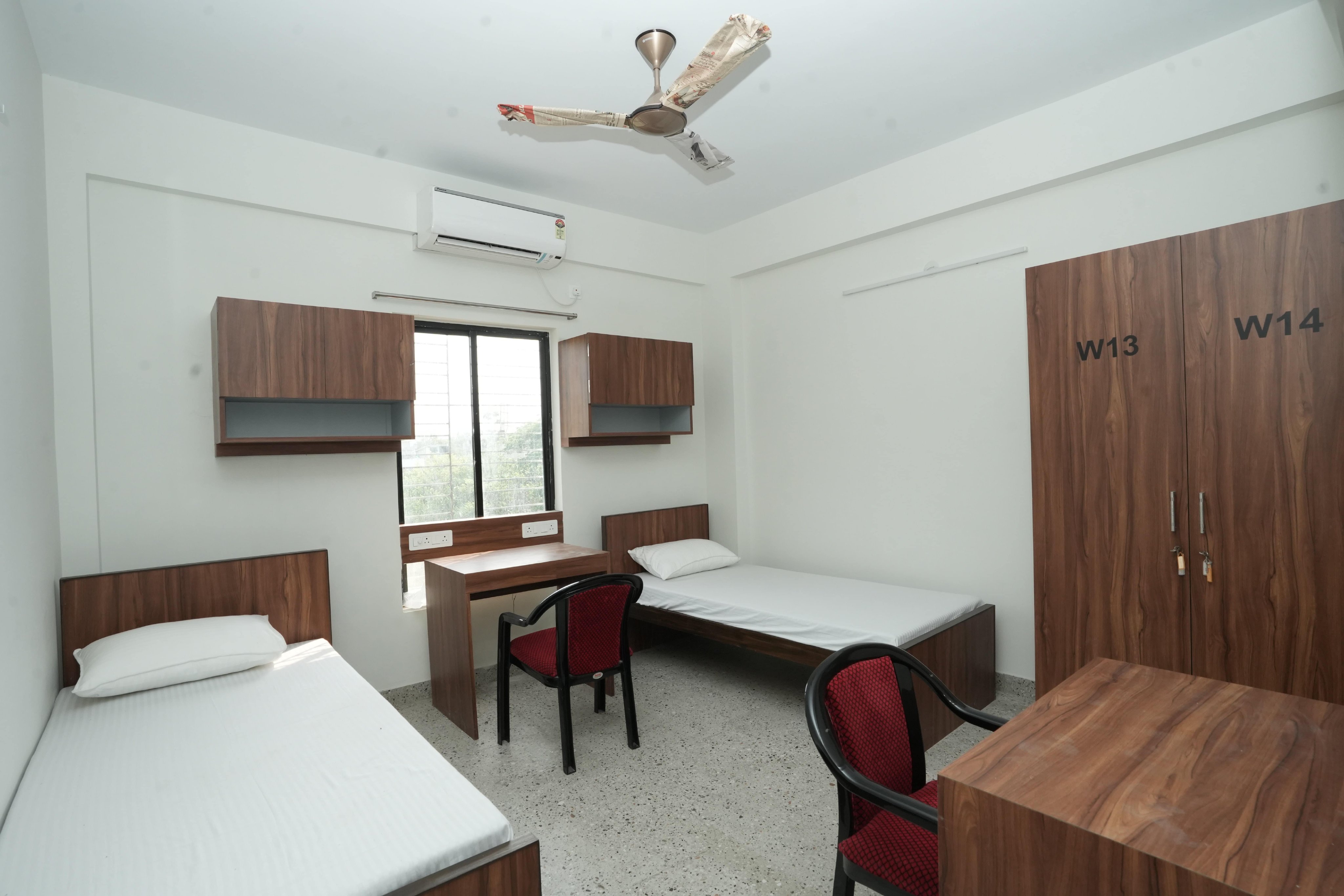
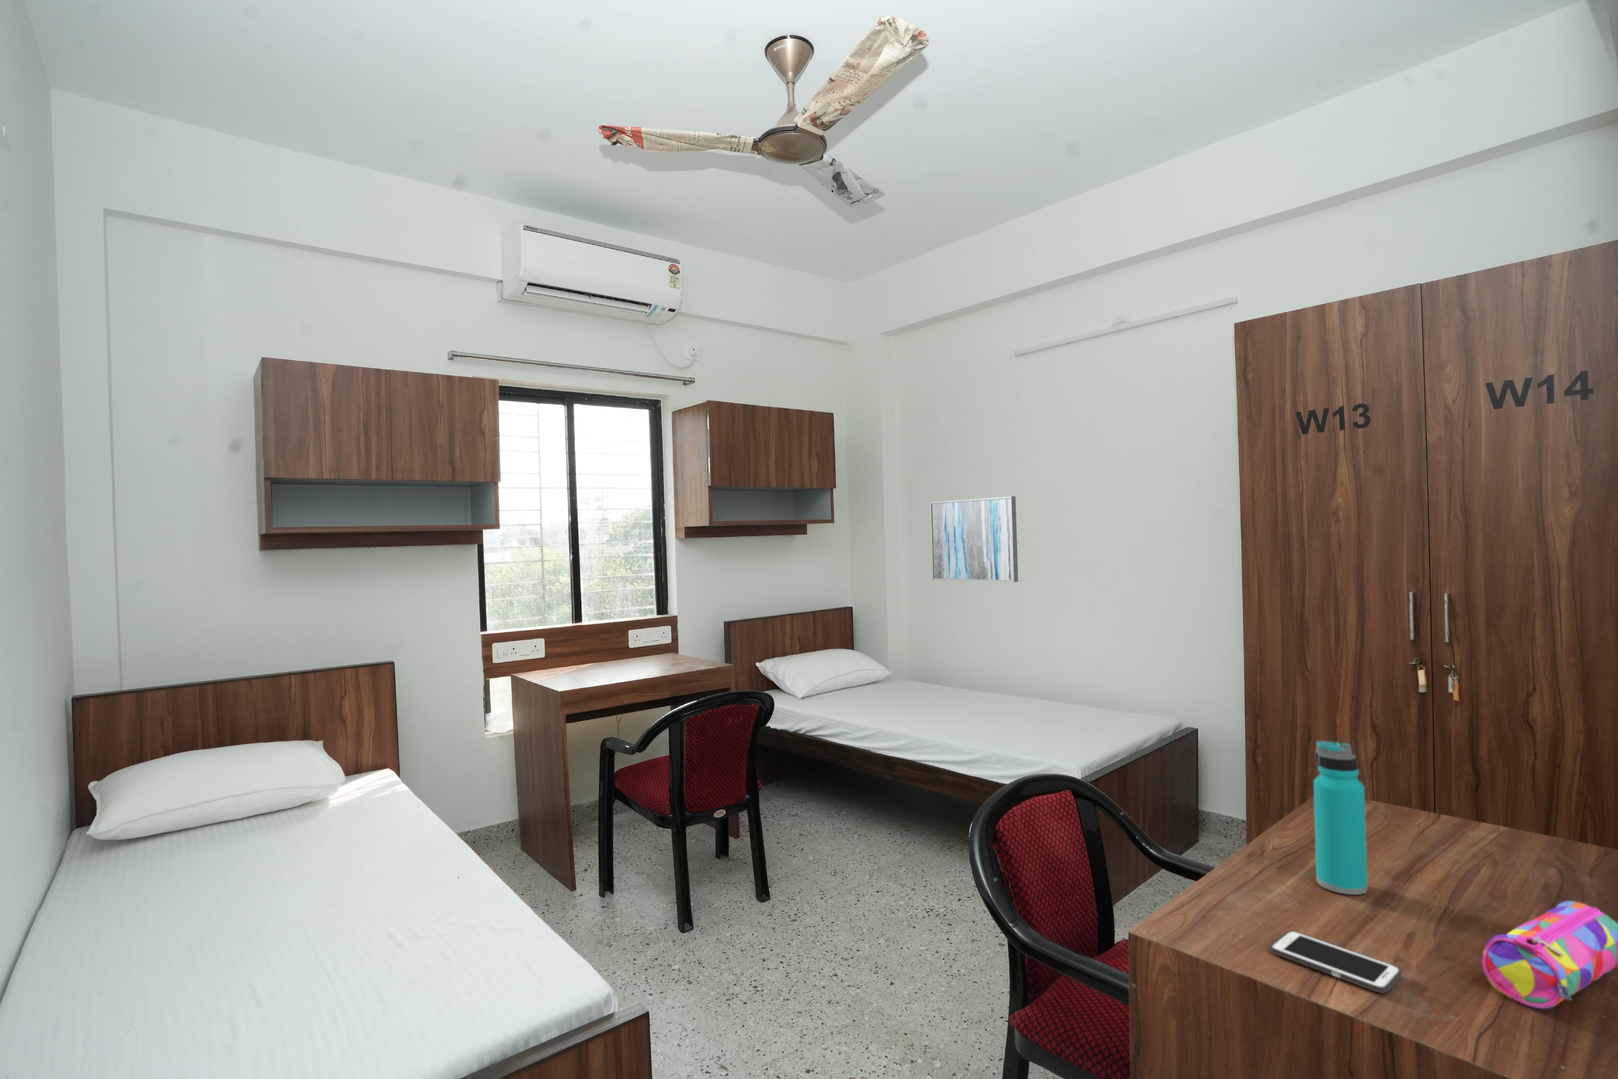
+ wall art [929,496,1018,583]
+ pencil case [1482,901,1618,1009]
+ water bottle [1313,741,1368,895]
+ cell phone [1270,930,1403,993]
